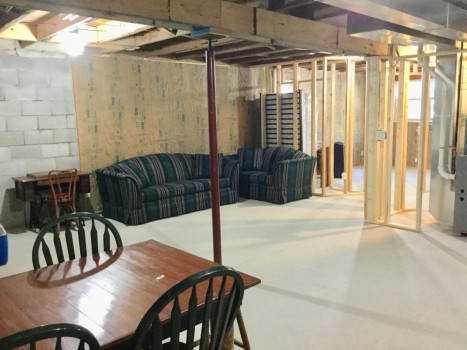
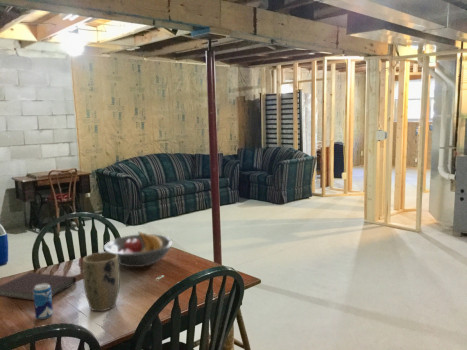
+ fruit bowl [102,231,174,268]
+ plant pot [82,251,121,312]
+ notebook [0,271,77,302]
+ beverage can [33,283,54,320]
